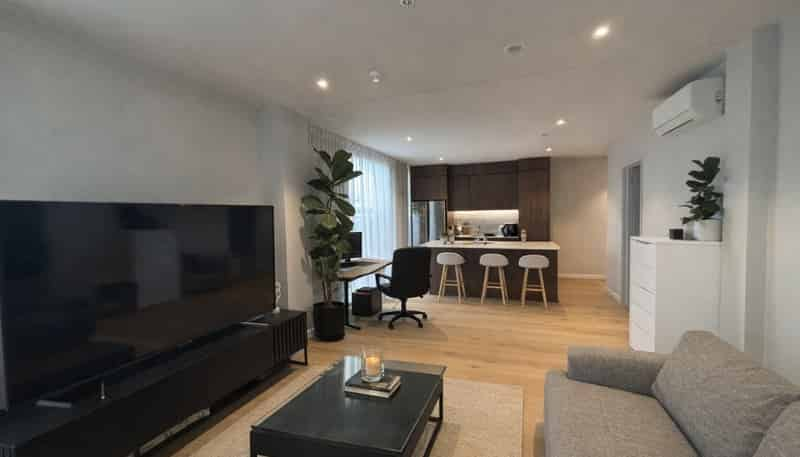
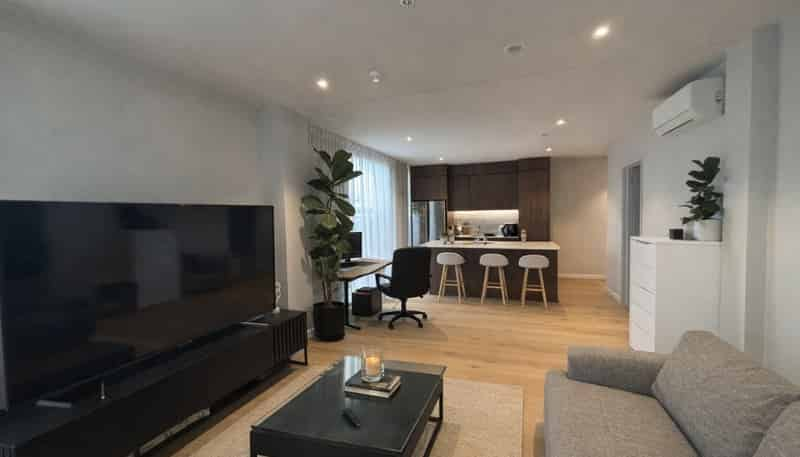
+ remote control [342,407,362,427]
